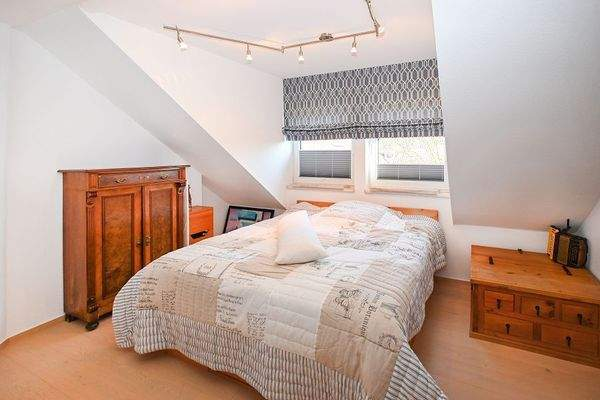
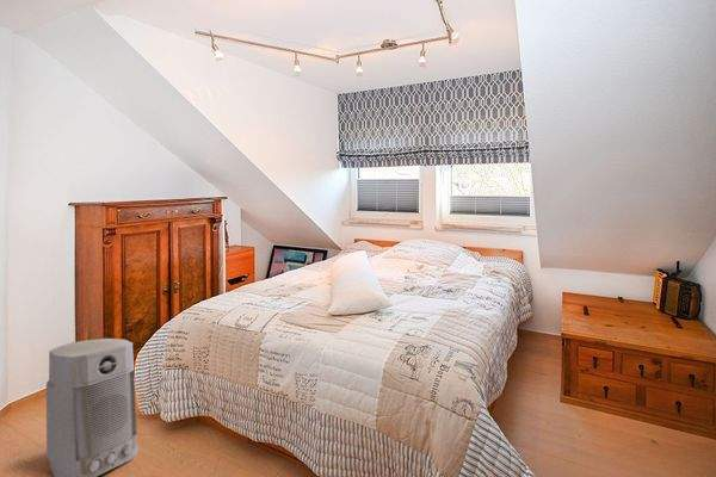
+ air purifier [45,337,140,477]
